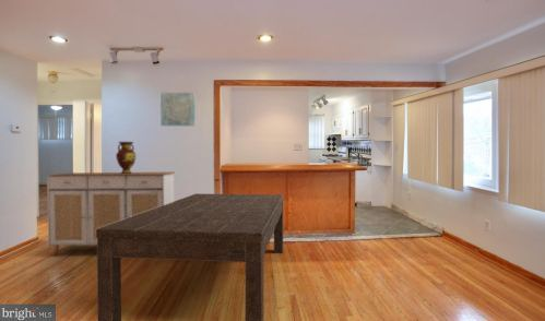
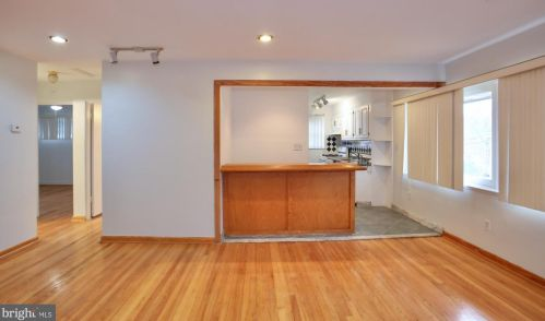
- dining table [96,192,285,321]
- decorative urn [115,141,138,174]
- wall art [159,92,197,127]
- sideboard [46,171,176,257]
